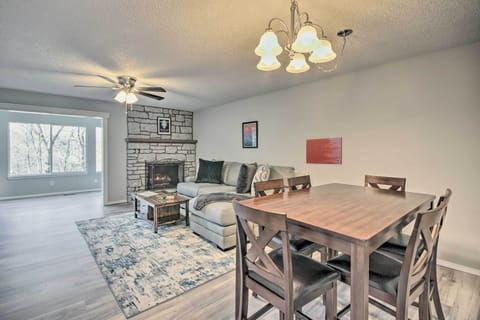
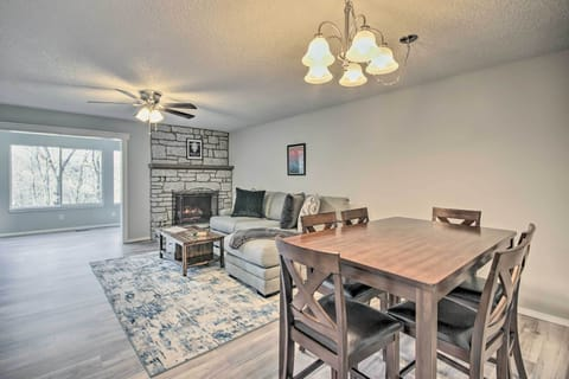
- wall art [305,137,343,165]
